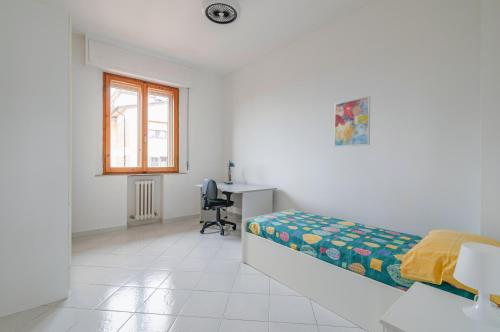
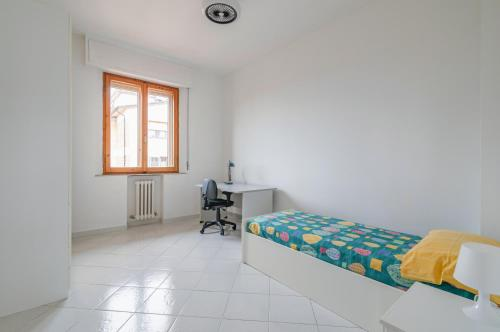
- wall art [333,95,371,148]
